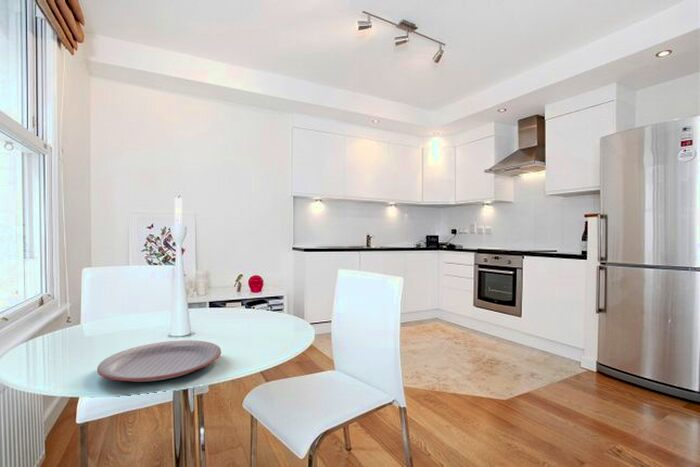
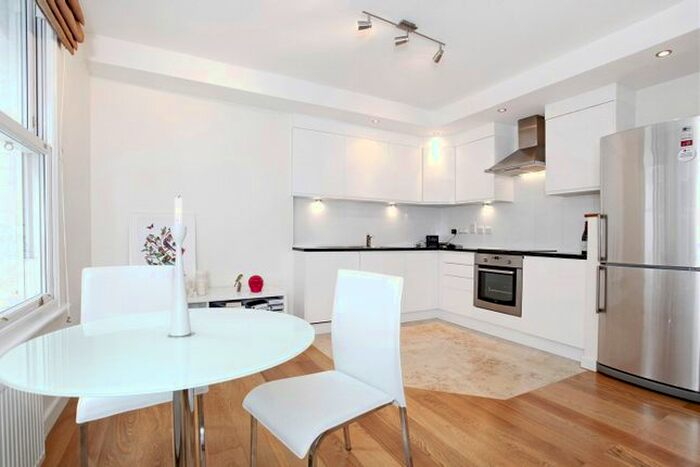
- plate [96,339,222,383]
